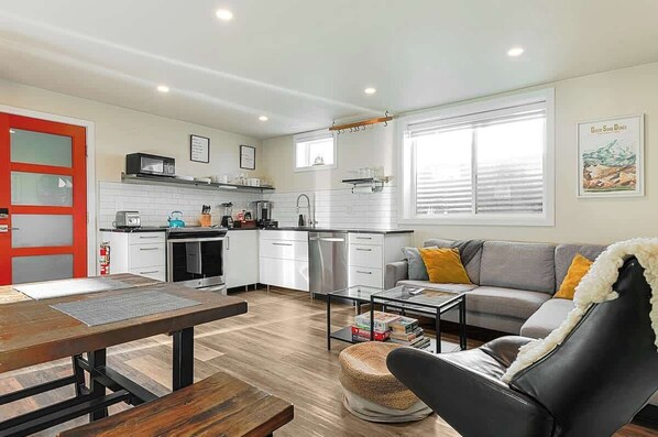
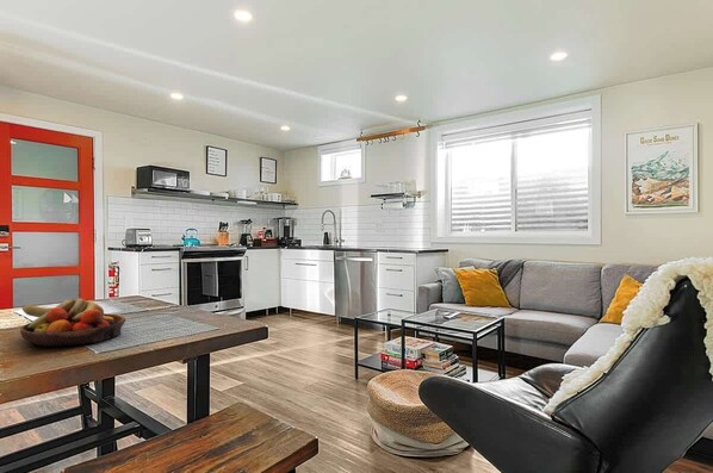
+ fruit bowl [19,298,126,348]
